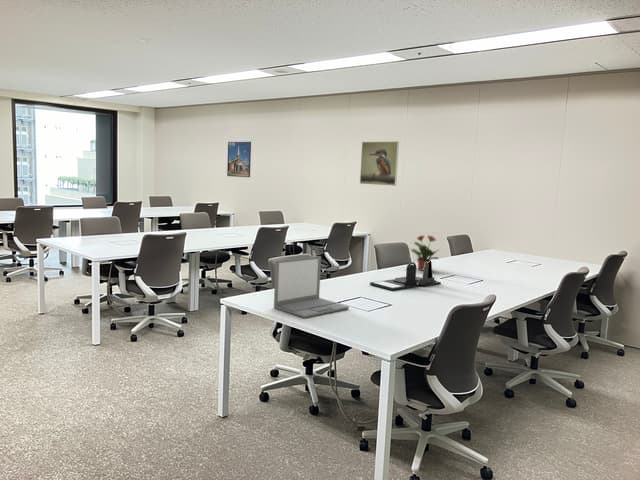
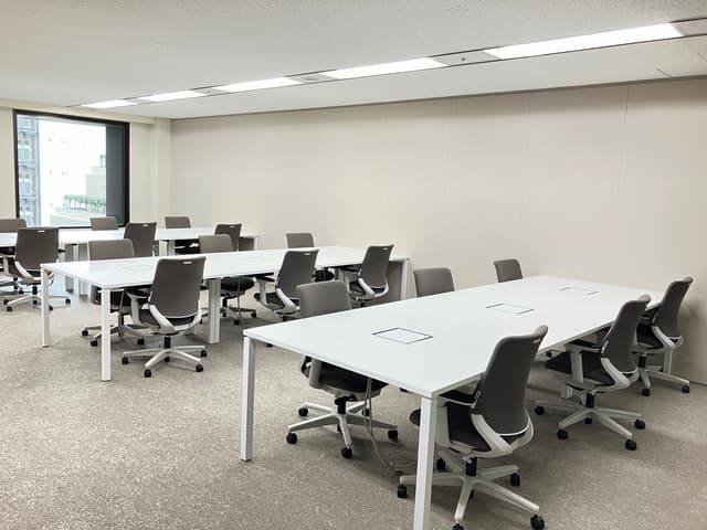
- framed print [226,141,252,178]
- desk organizer [369,261,442,291]
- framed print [359,140,400,187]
- laptop [273,255,350,319]
- potted plant [410,235,442,272]
